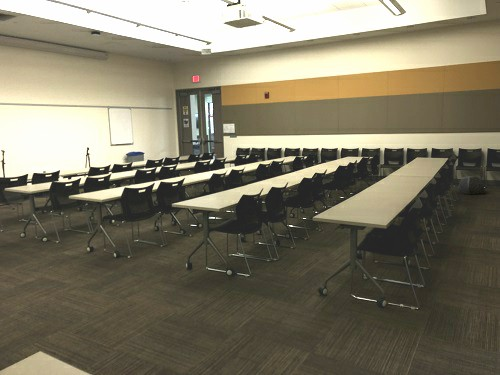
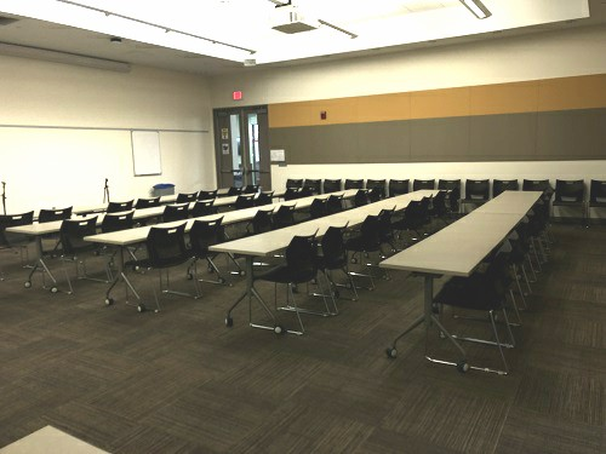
- decorative stone [455,175,487,196]
